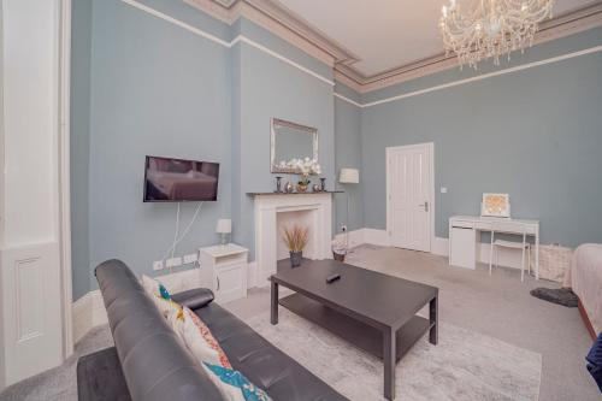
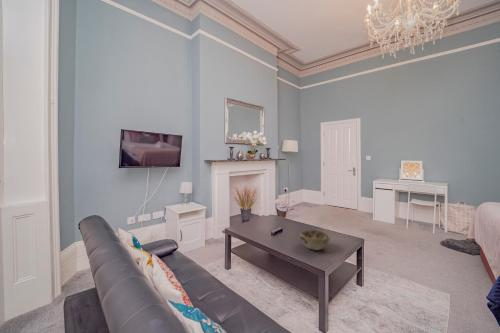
+ decorative bowl [299,229,330,251]
